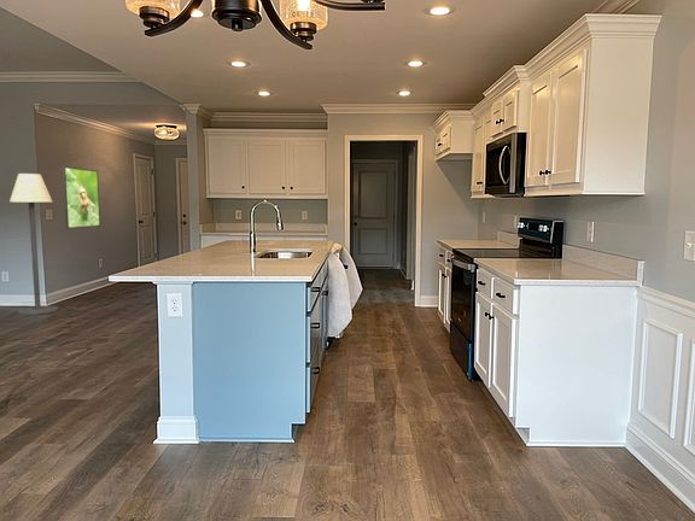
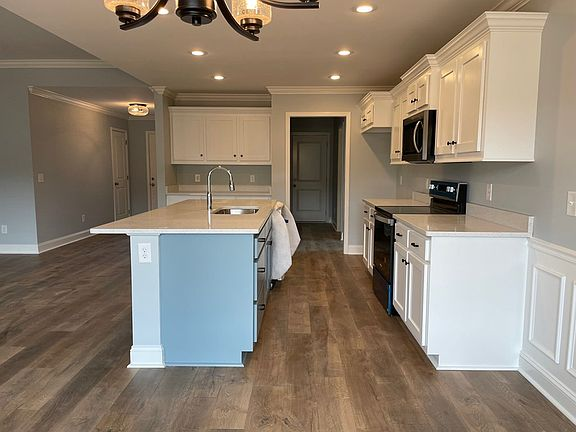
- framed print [62,165,101,230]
- floor lamp [8,172,59,316]
